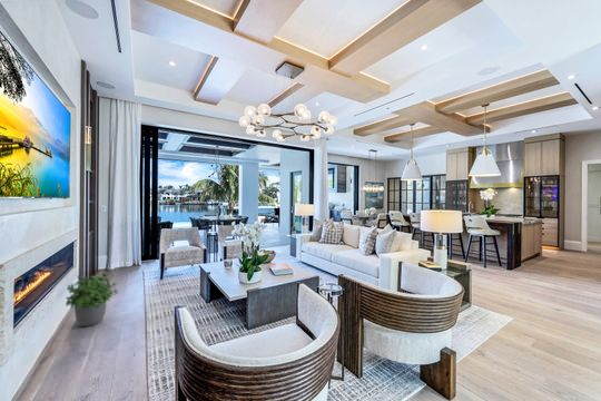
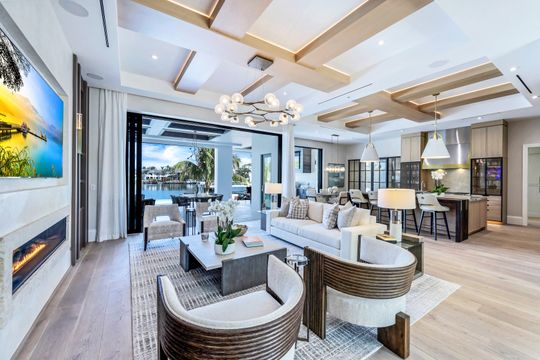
- potted plant [65,273,119,327]
